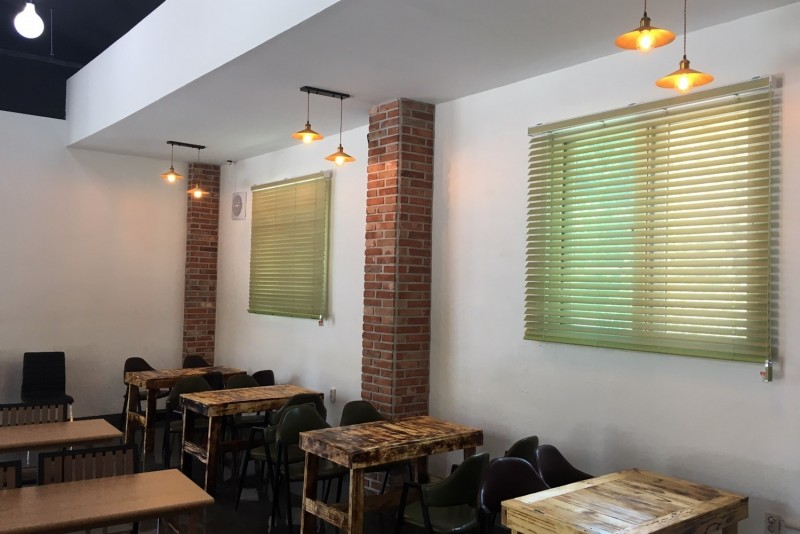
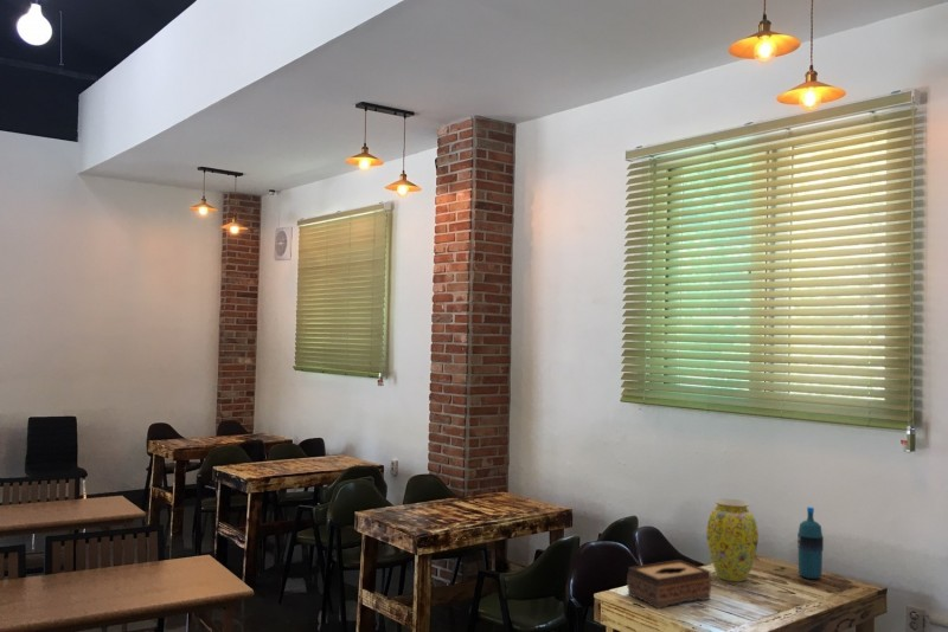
+ water bottle [796,505,825,580]
+ tissue box [626,559,712,610]
+ vase [705,498,760,582]
